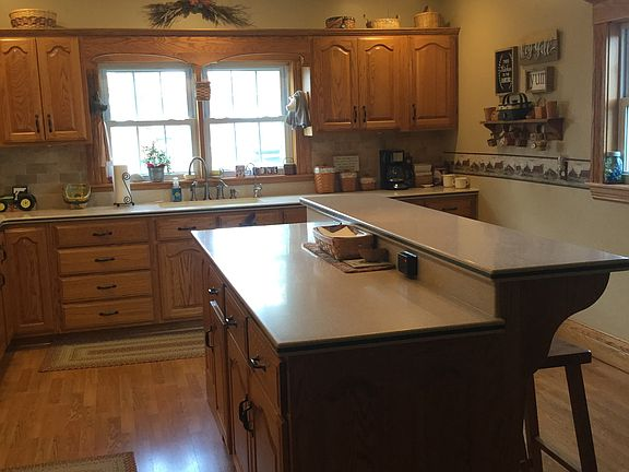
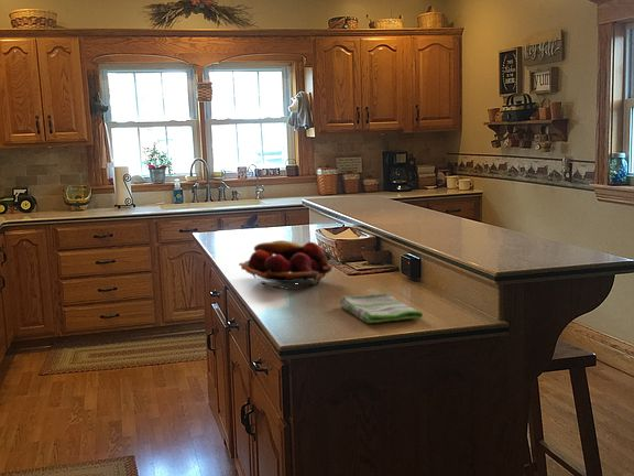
+ dish towel [339,292,424,324]
+ fruit basket [238,239,334,290]
